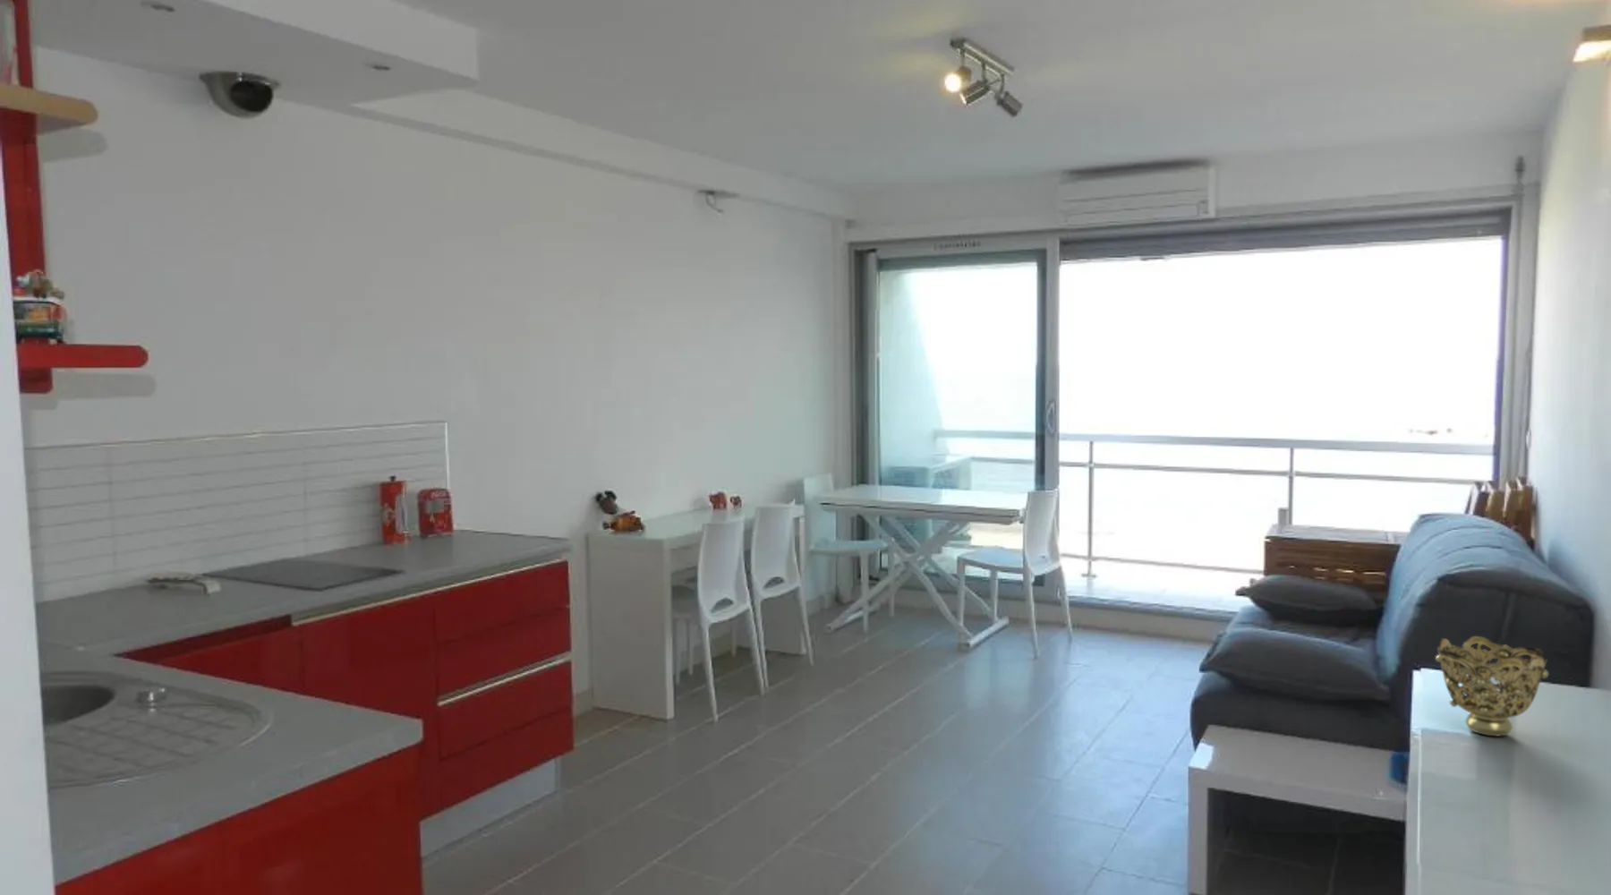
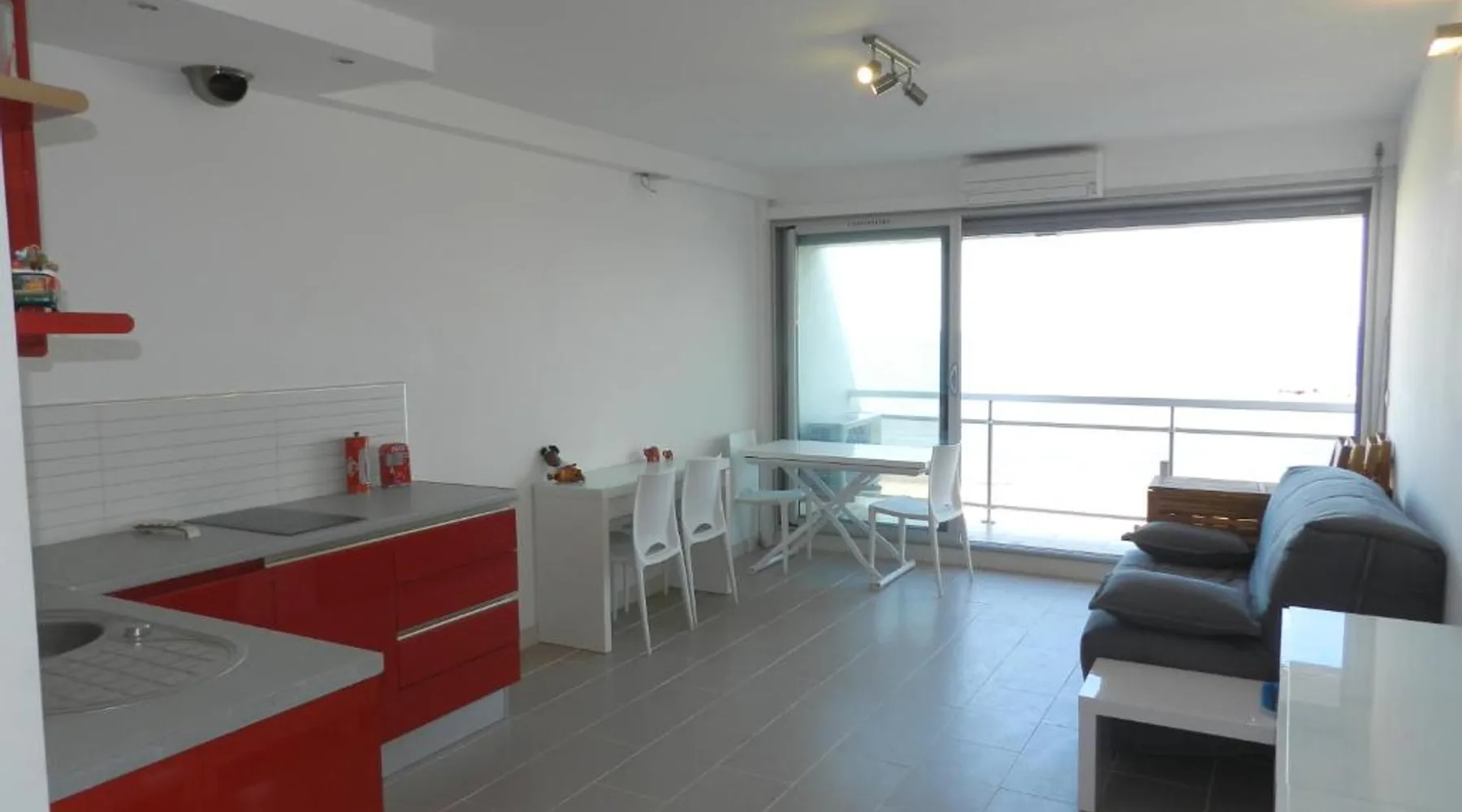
- decorative bowl [1435,636,1549,737]
